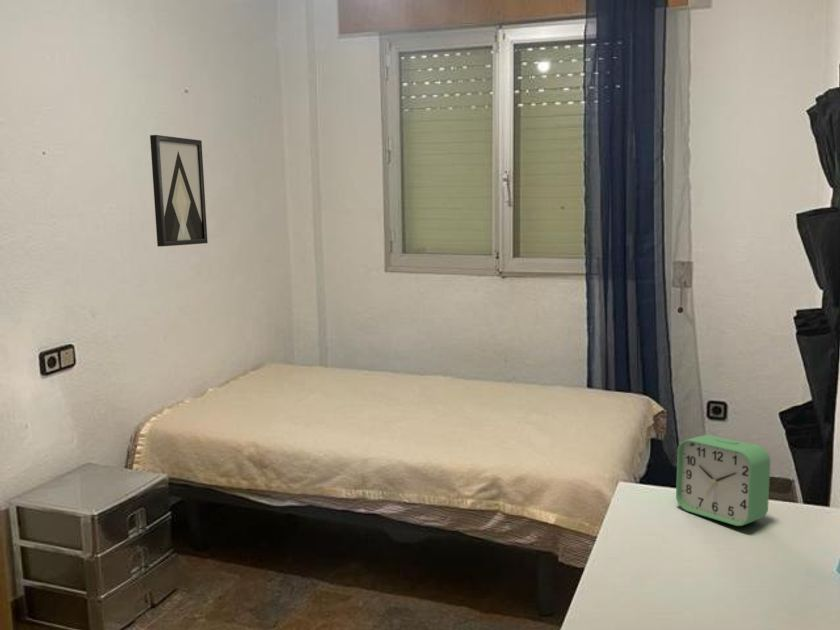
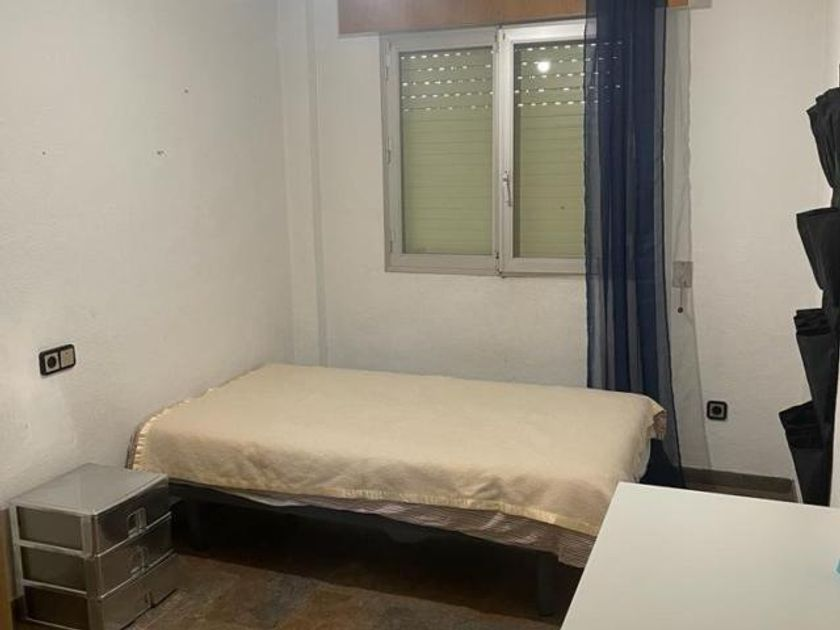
- alarm clock [675,434,771,527]
- wall art [149,134,209,247]
